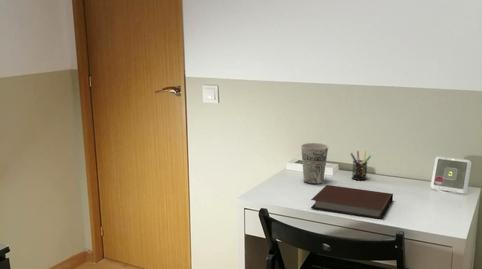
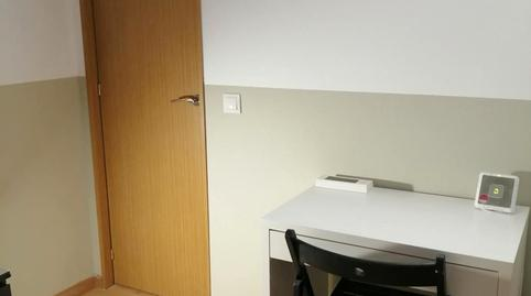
- cup [300,142,329,185]
- pen holder [349,150,372,181]
- notebook [310,184,394,220]
